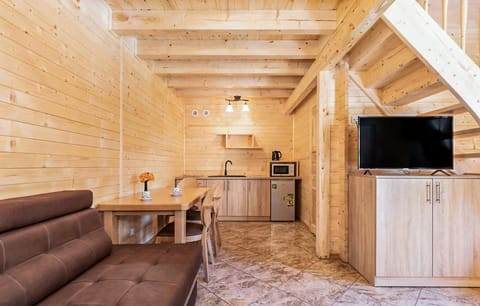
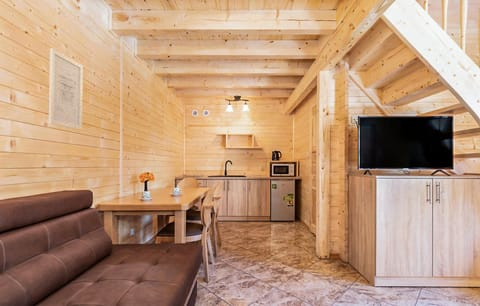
+ wall art [48,47,84,131]
